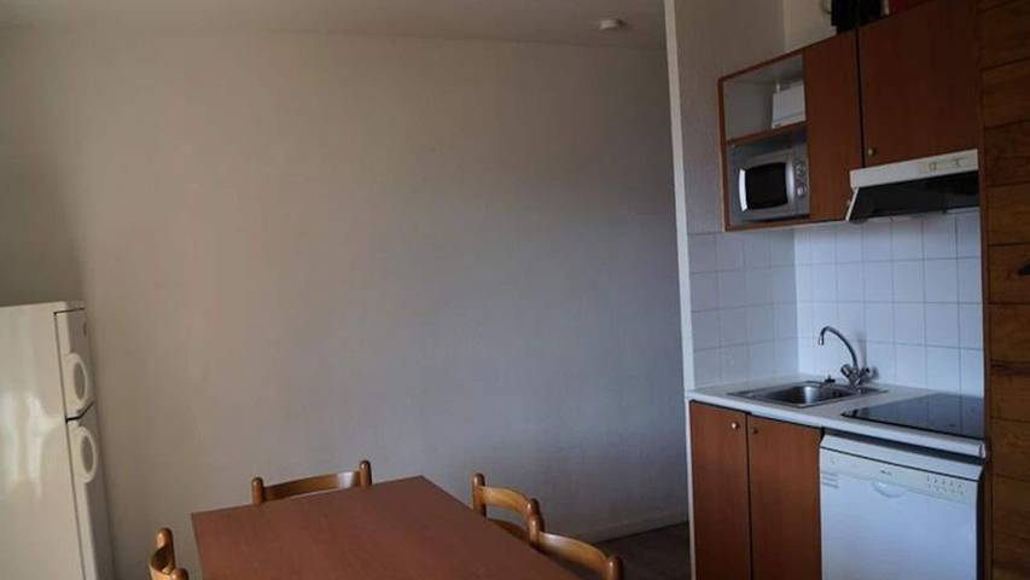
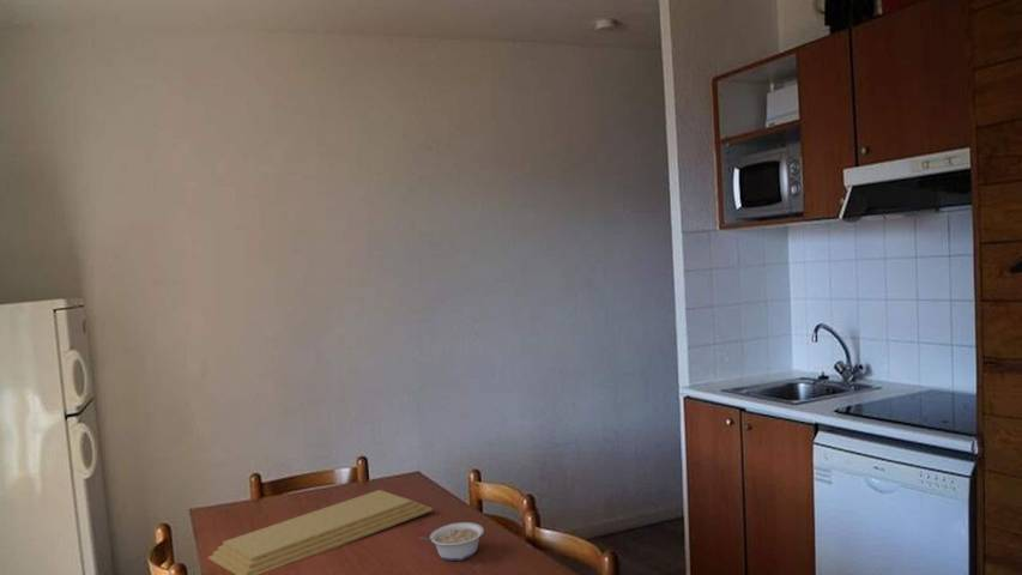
+ cutting board [207,489,434,575]
+ legume [418,521,485,562]
